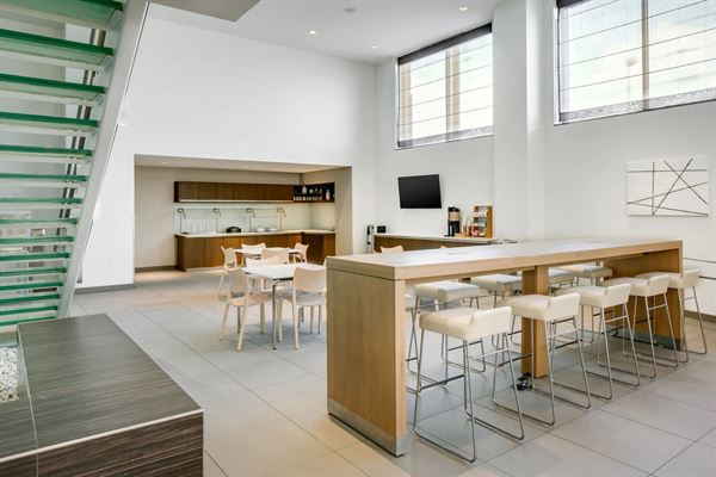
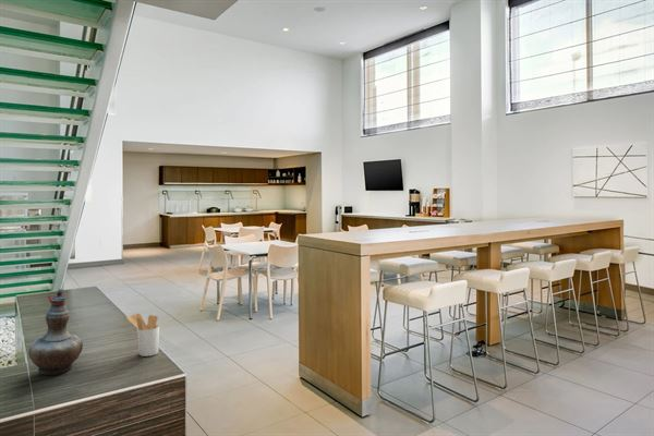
+ utensil holder [125,313,160,358]
+ decorative vase [27,288,84,376]
